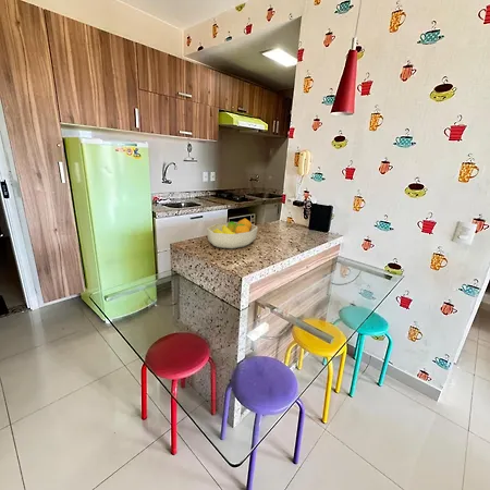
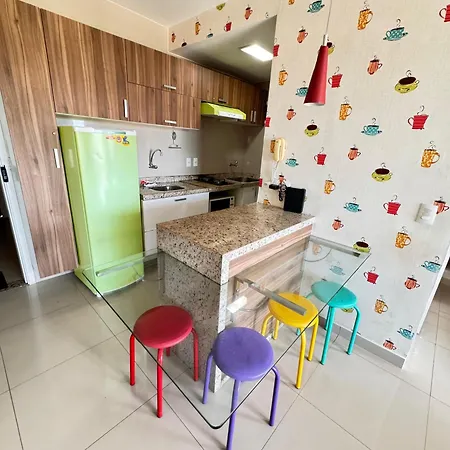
- fruit bowl [206,218,259,249]
